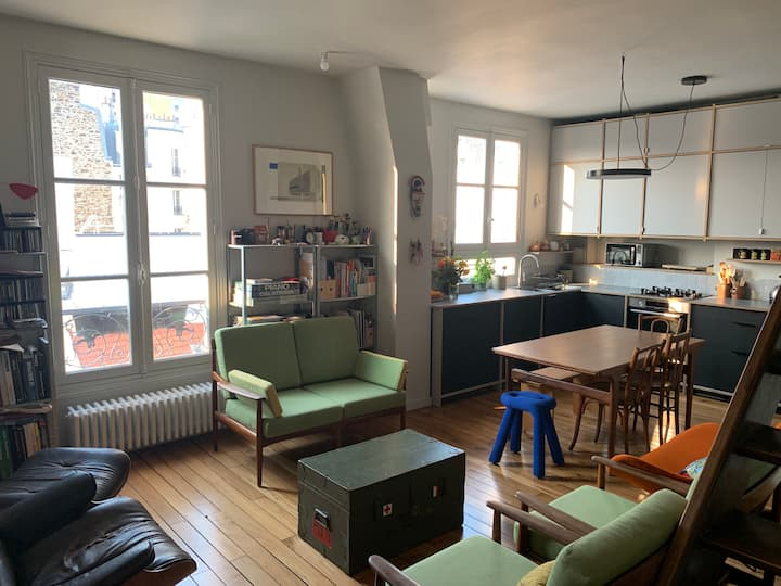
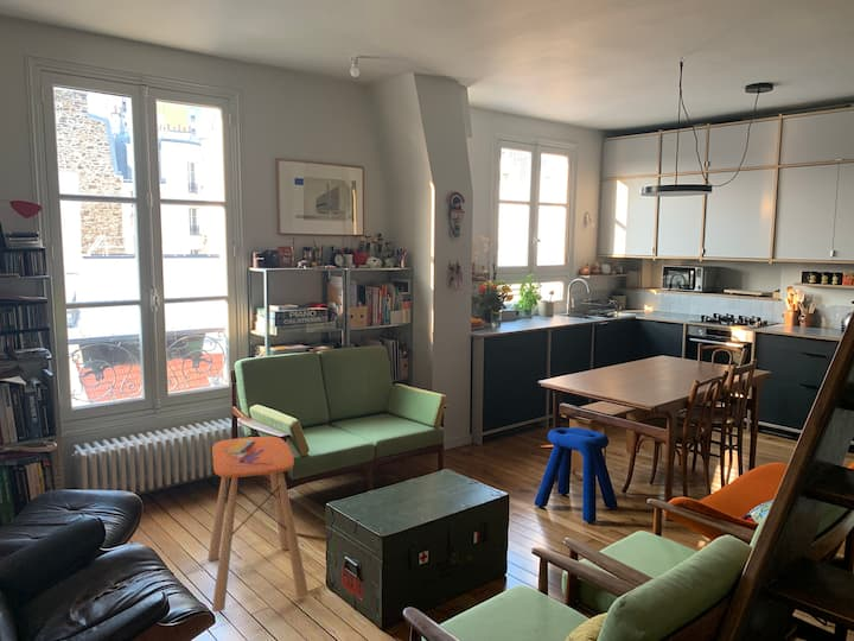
+ side table [206,436,310,613]
